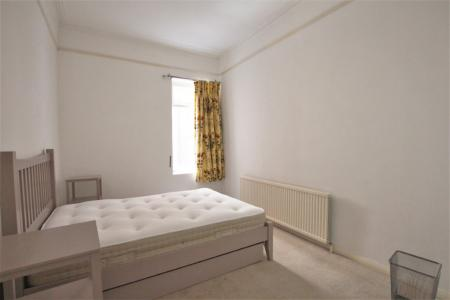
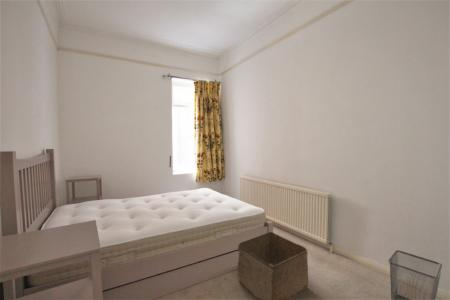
+ storage bin [237,231,309,300]
